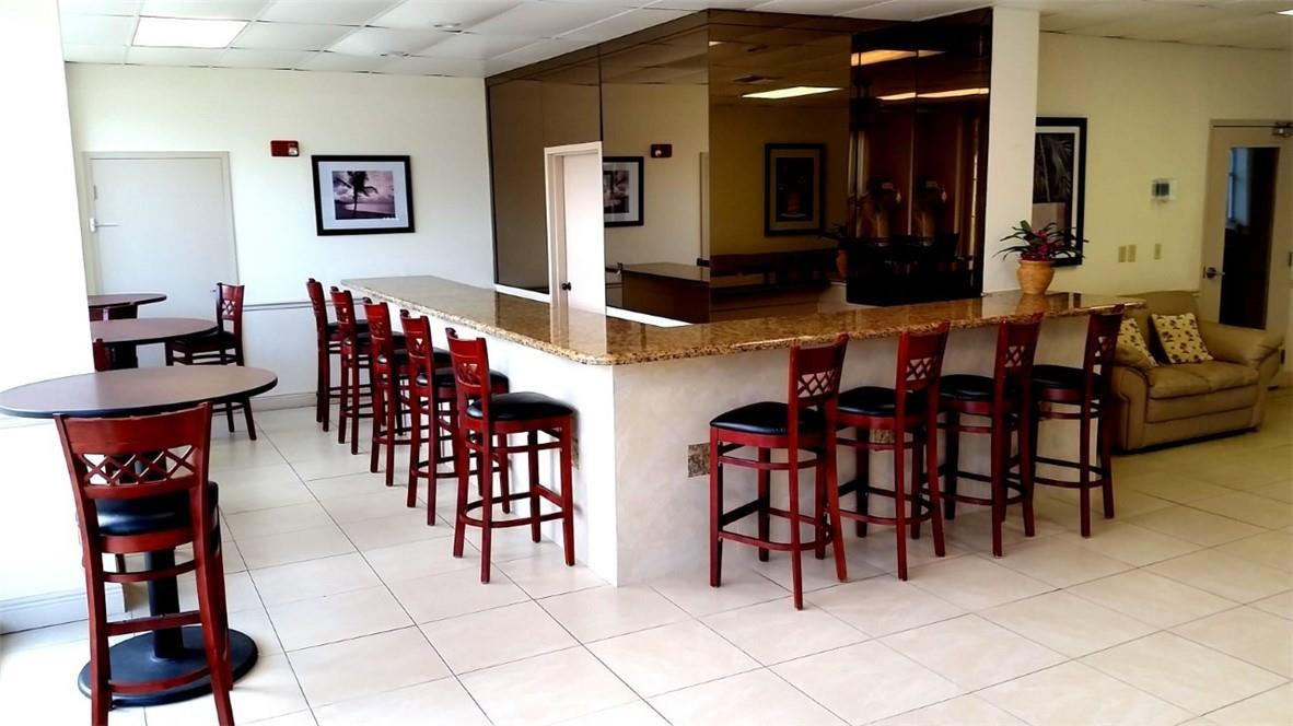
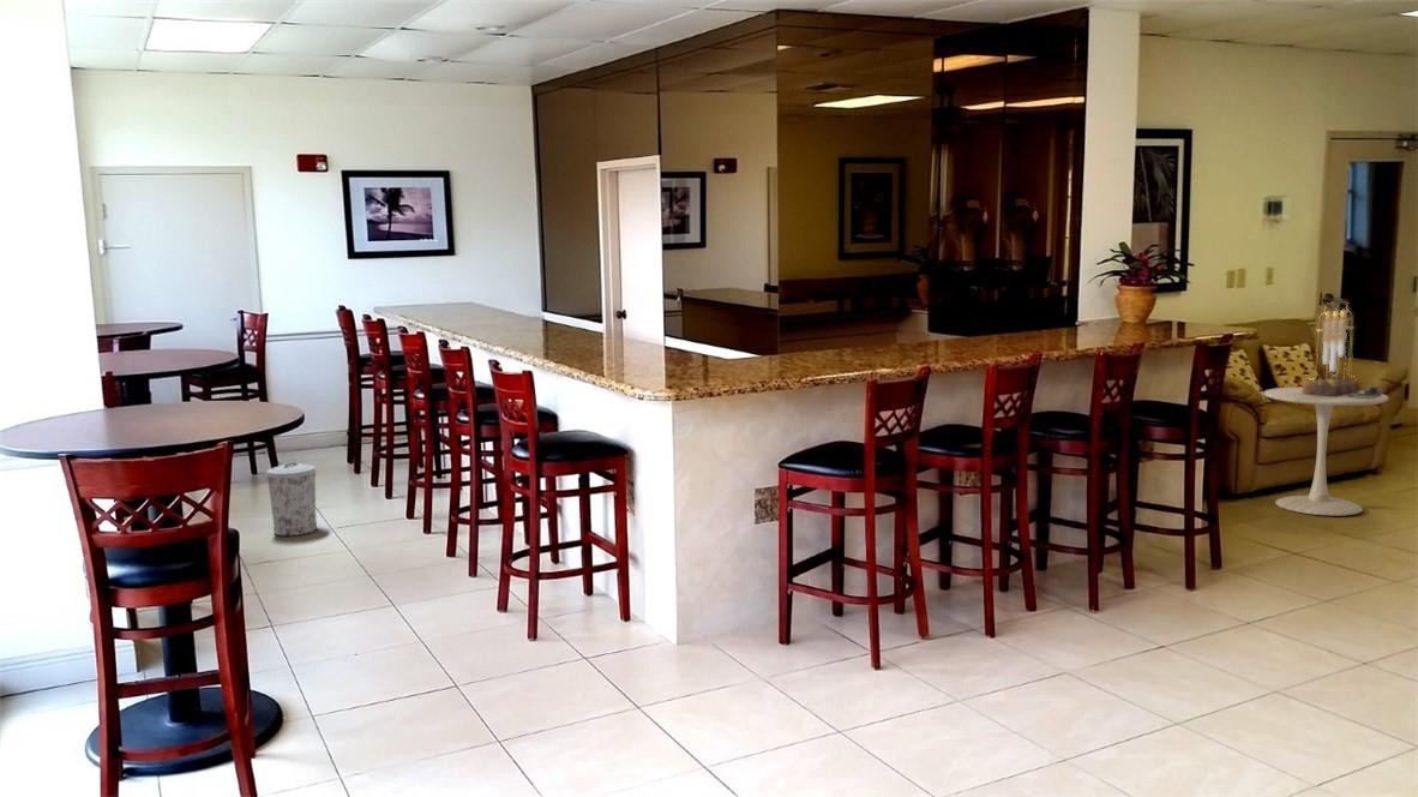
+ table lamp [1302,300,1384,398]
+ side table [1263,385,1390,517]
+ trash can [265,461,318,538]
